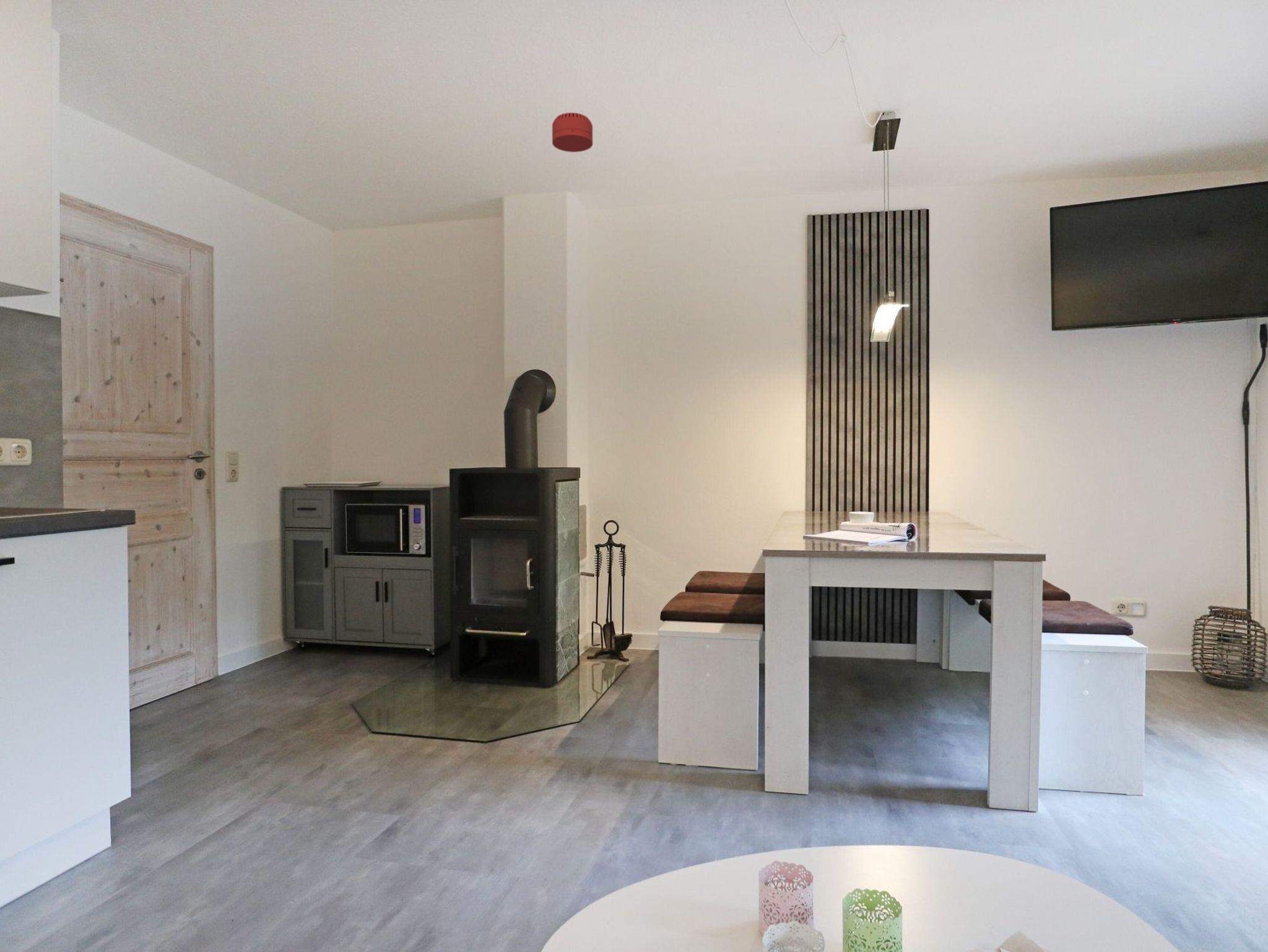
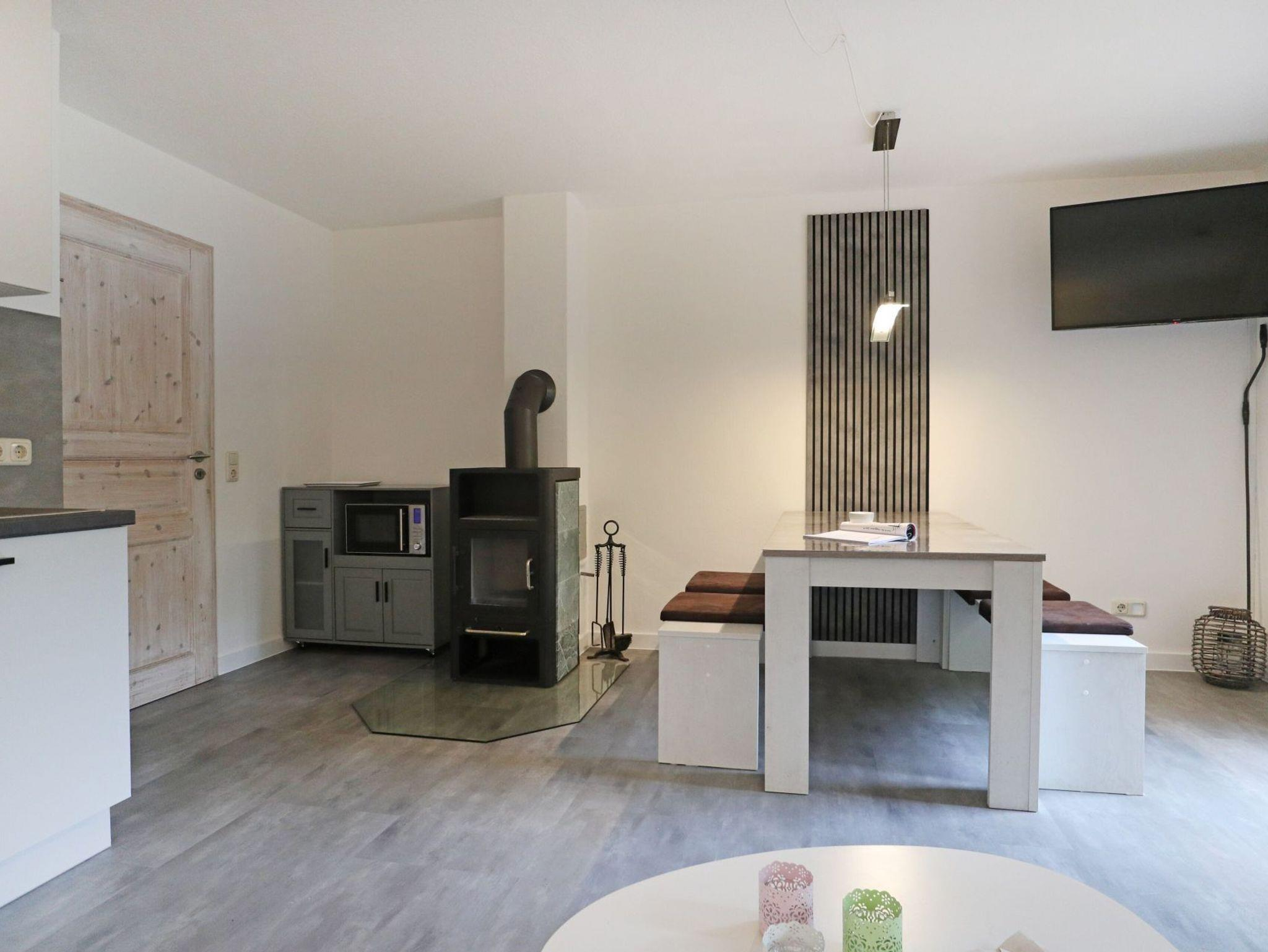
- smoke detector [552,112,593,153]
